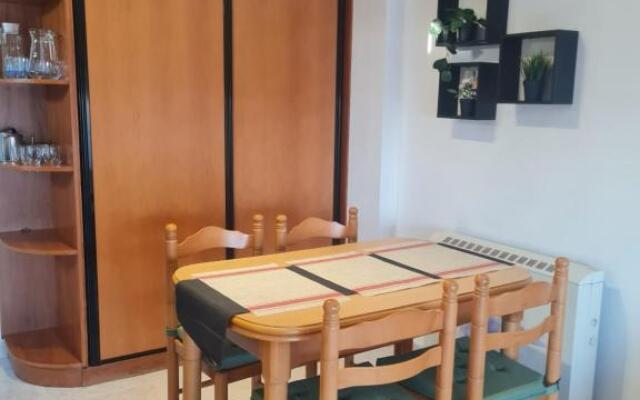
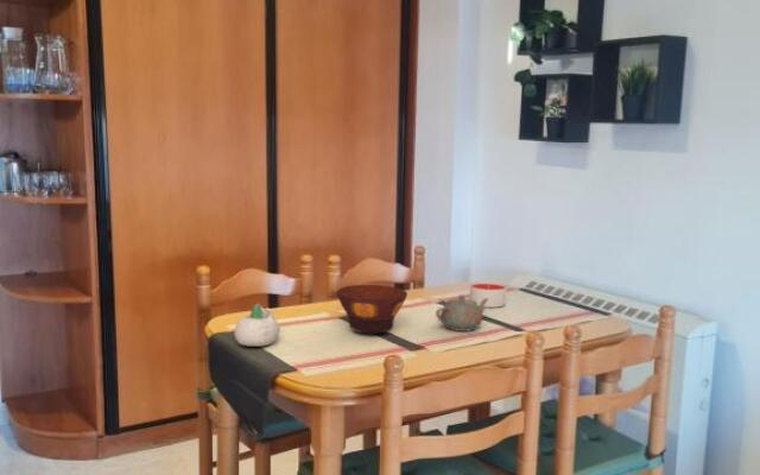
+ bowl [335,284,408,335]
+ candle [469,280,507,309]
+ teapot [435,294,489,332]
+ succulent planter [233,303,281,347]
